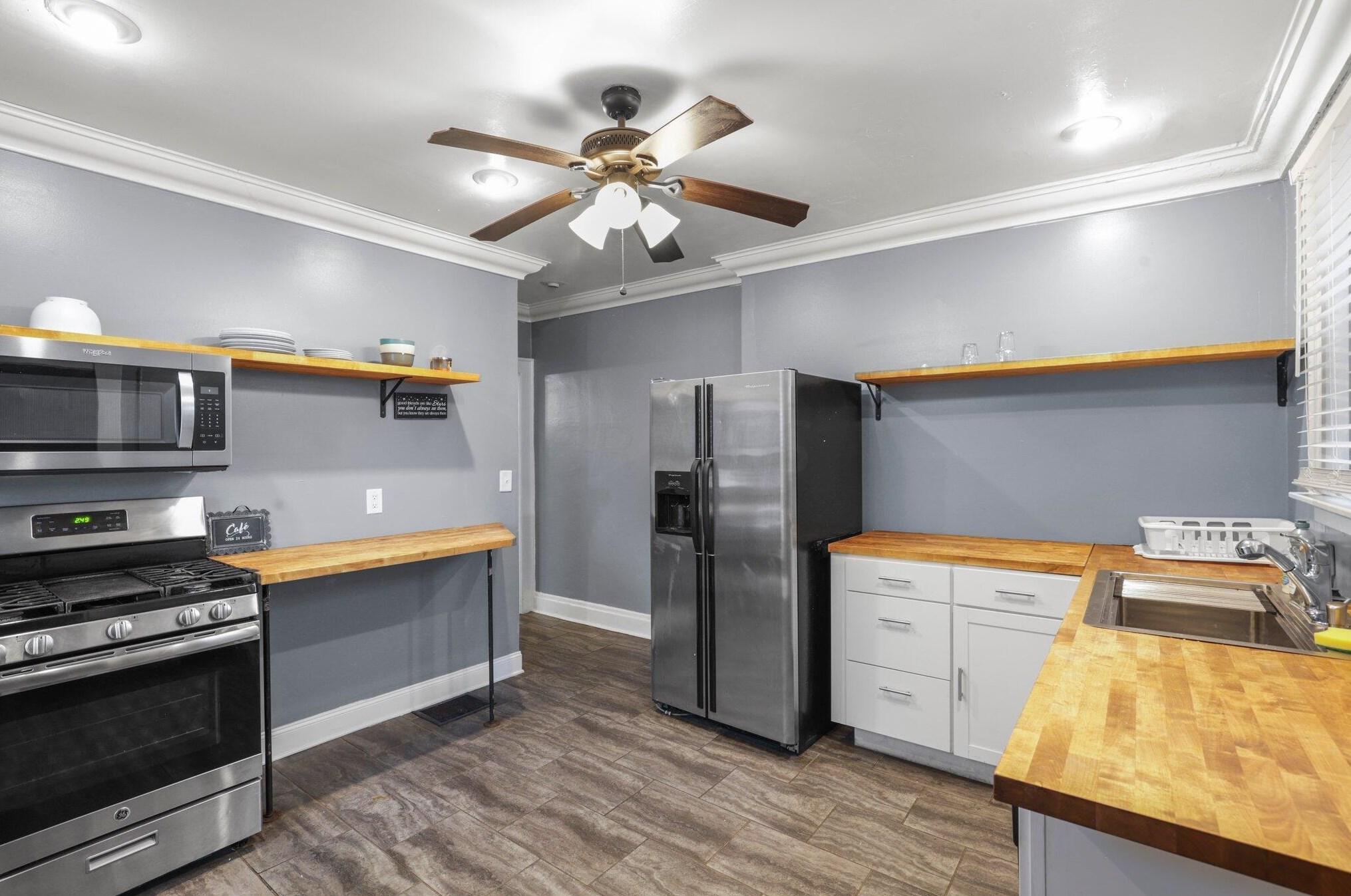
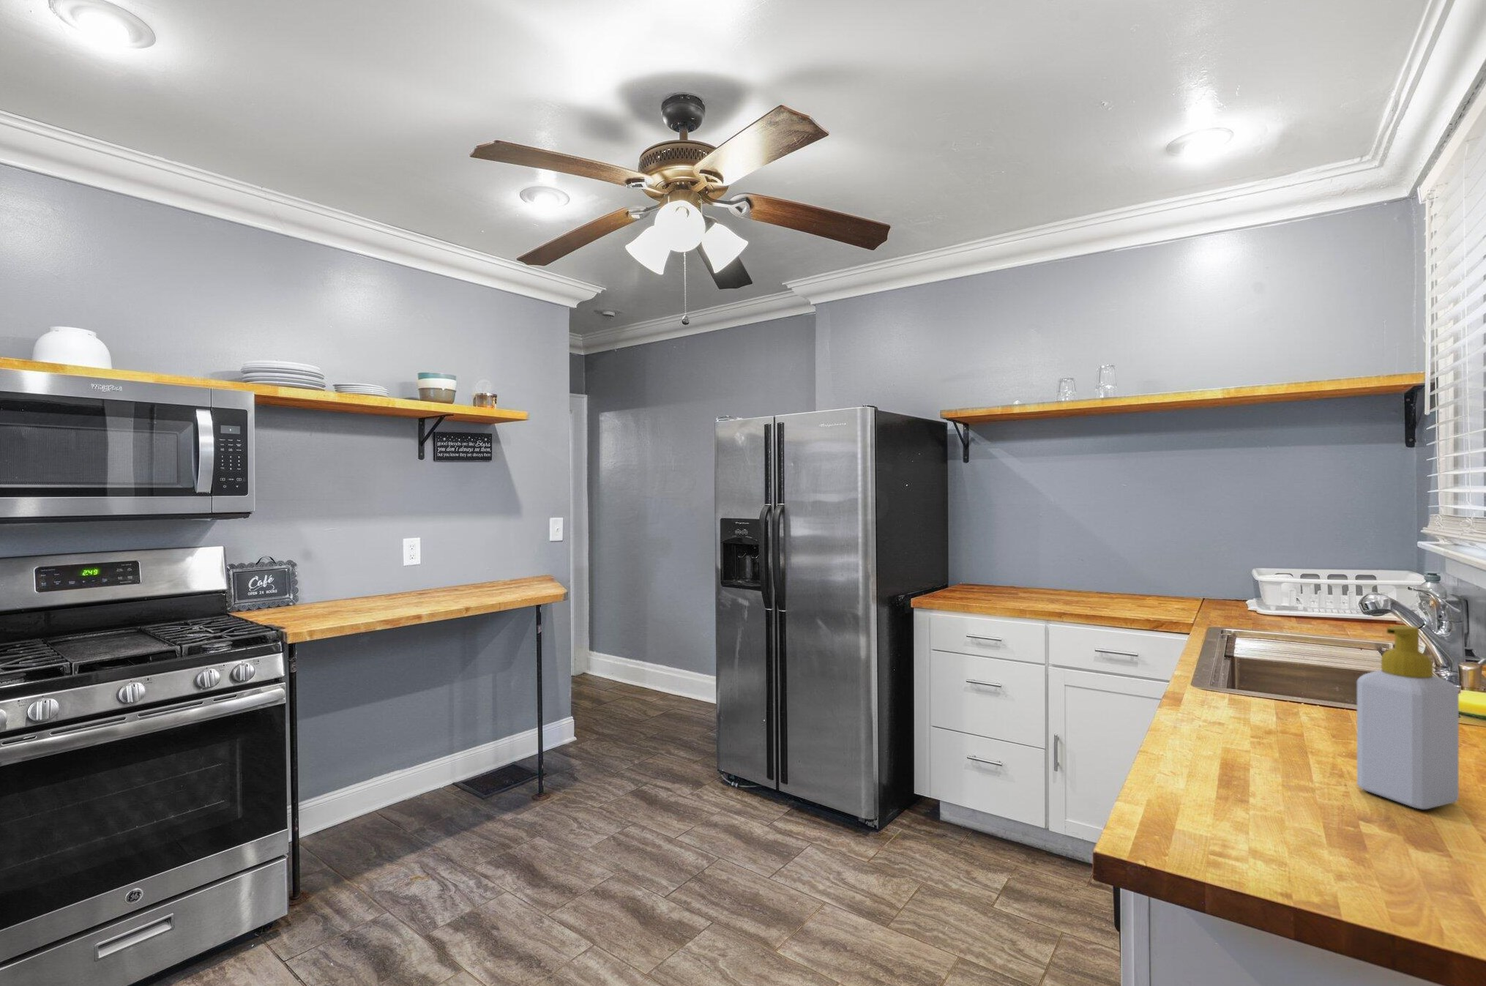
+ soap bottle [1356,624,1460,810]
